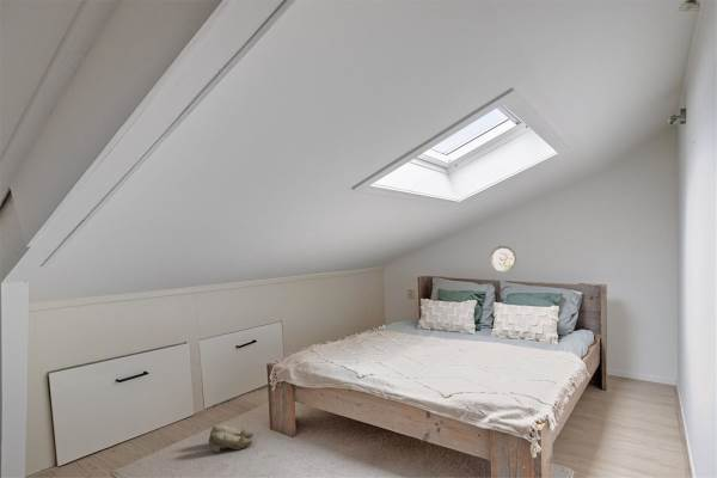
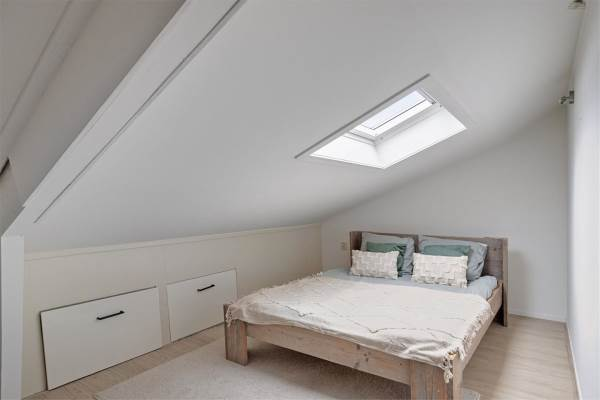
- decorative plate [489,245,517,272]
- slippers [208,424,256,454]
